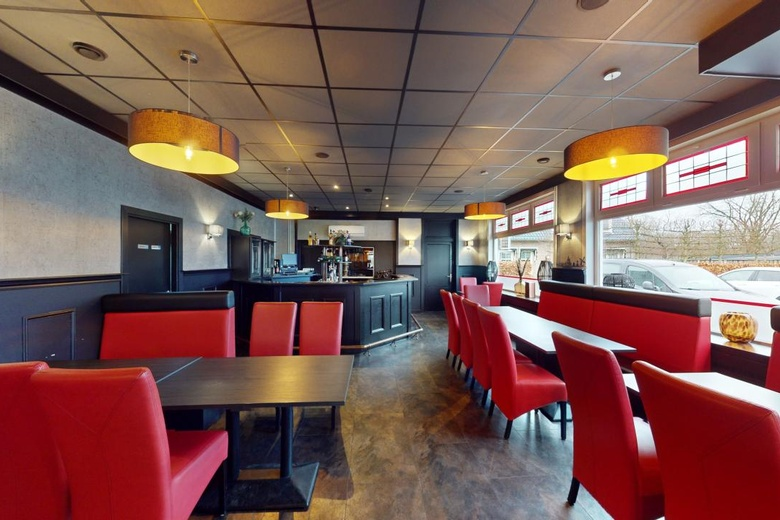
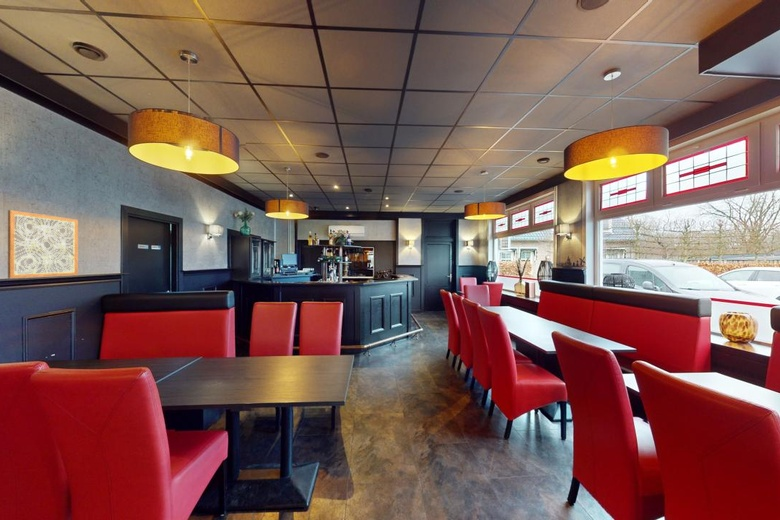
+ wall art [7,209,79,279]
